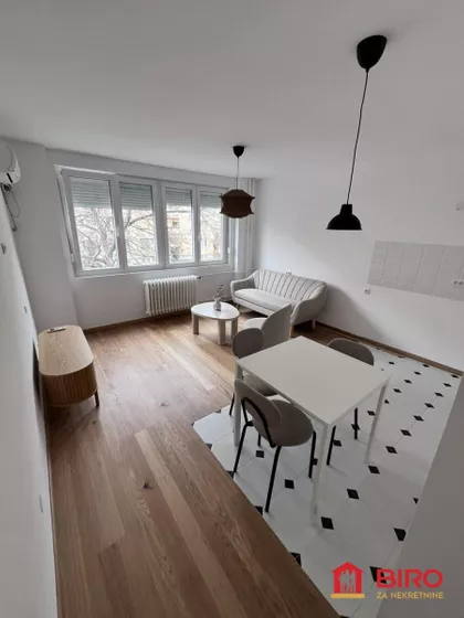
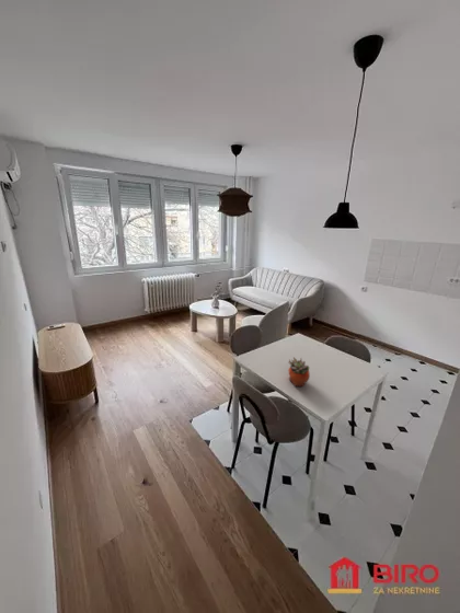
+ succulent planter [287,357,311,388]
